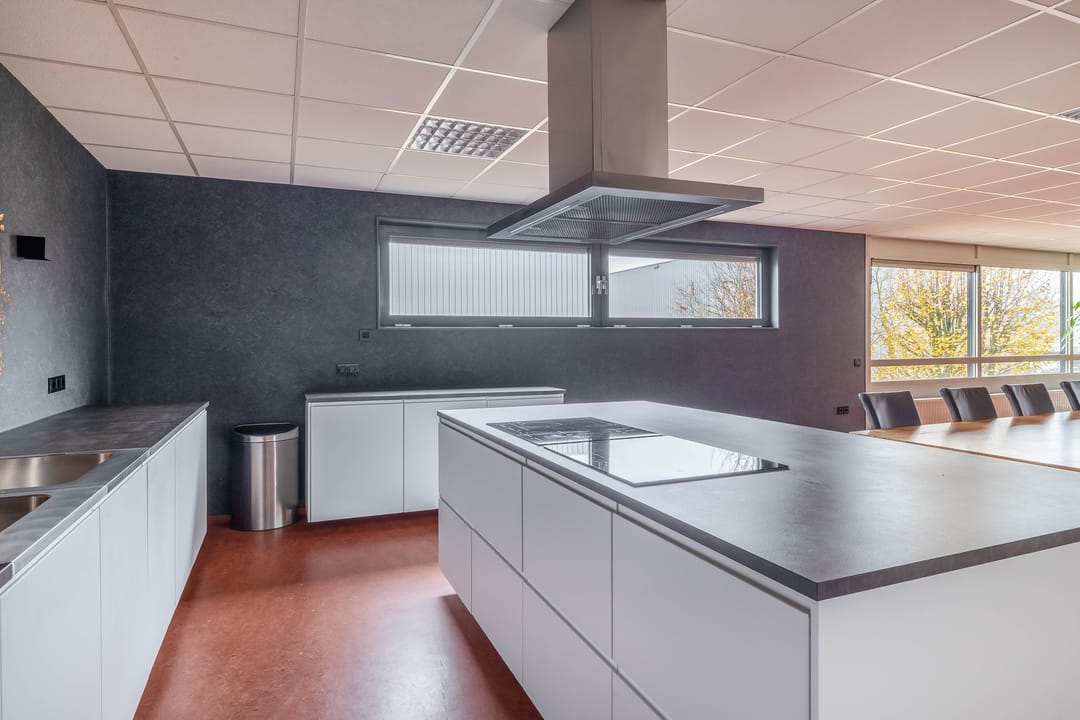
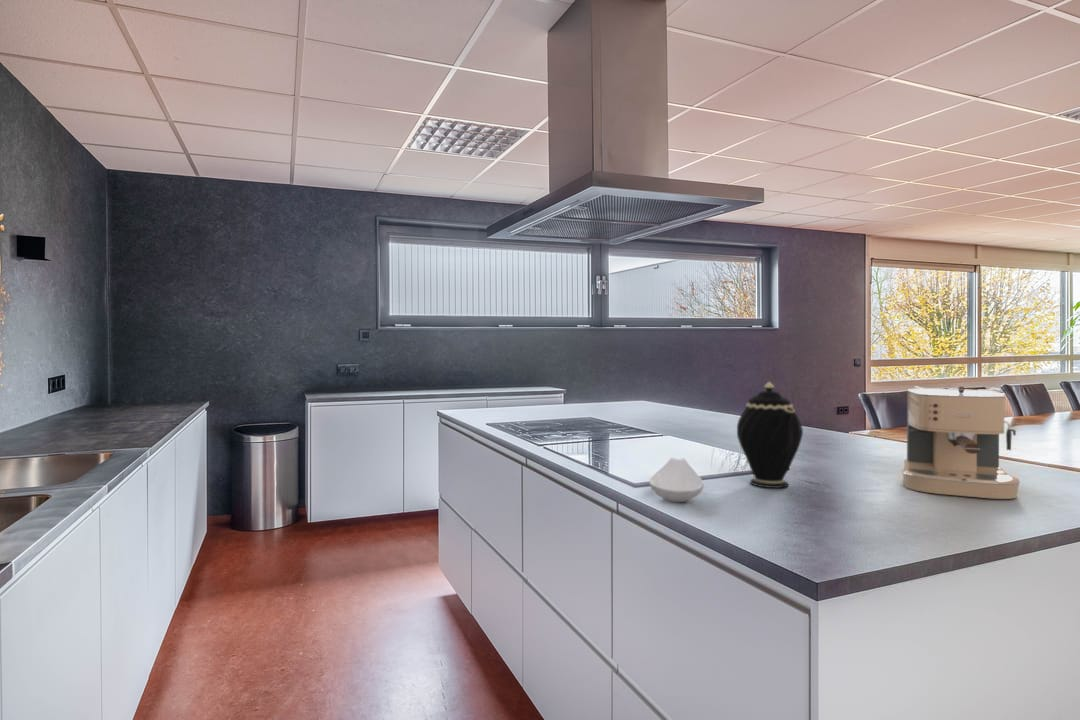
+ spoon rest [648,457,705,503]
+ coffee maker [901,385,1021,500]
+ teapot [736,381,804,489]
